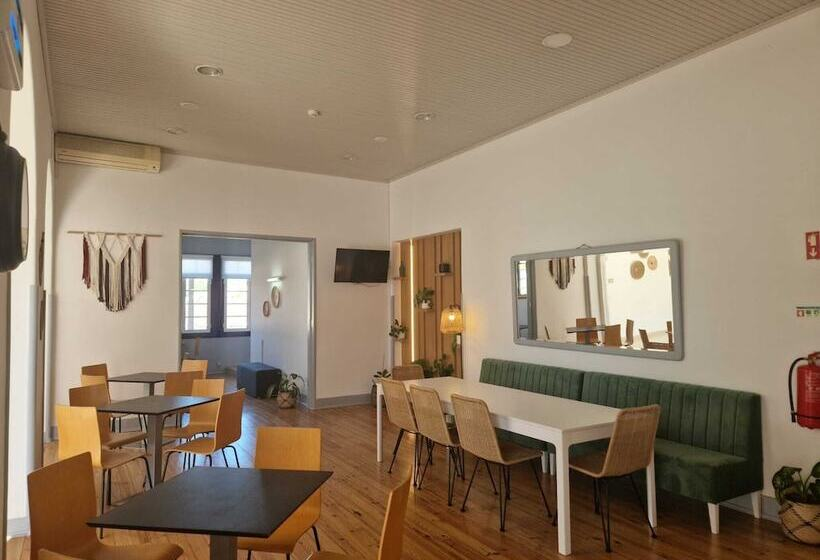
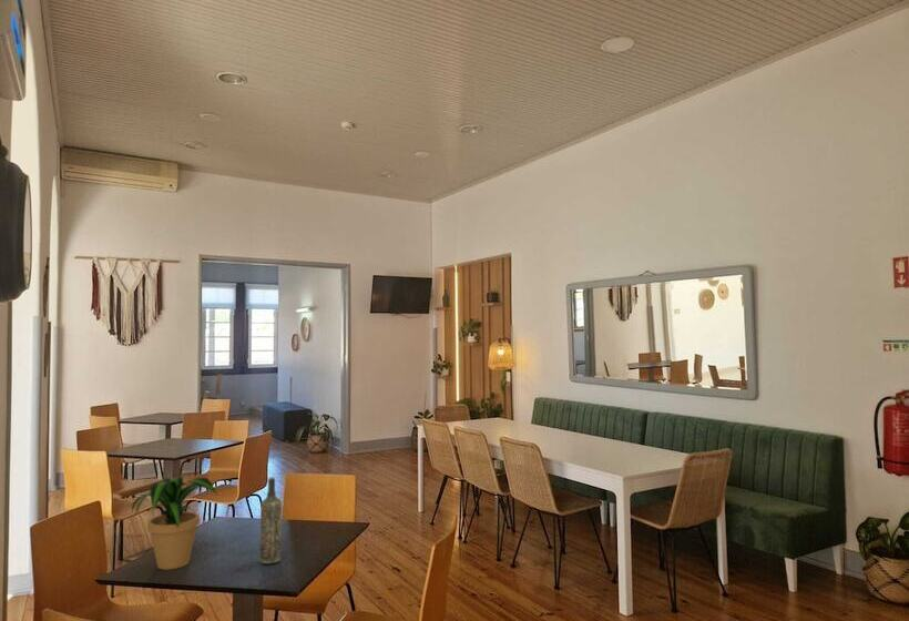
+ bottle [259,476,283,564]
+ potted plant [131,476,218,571]
